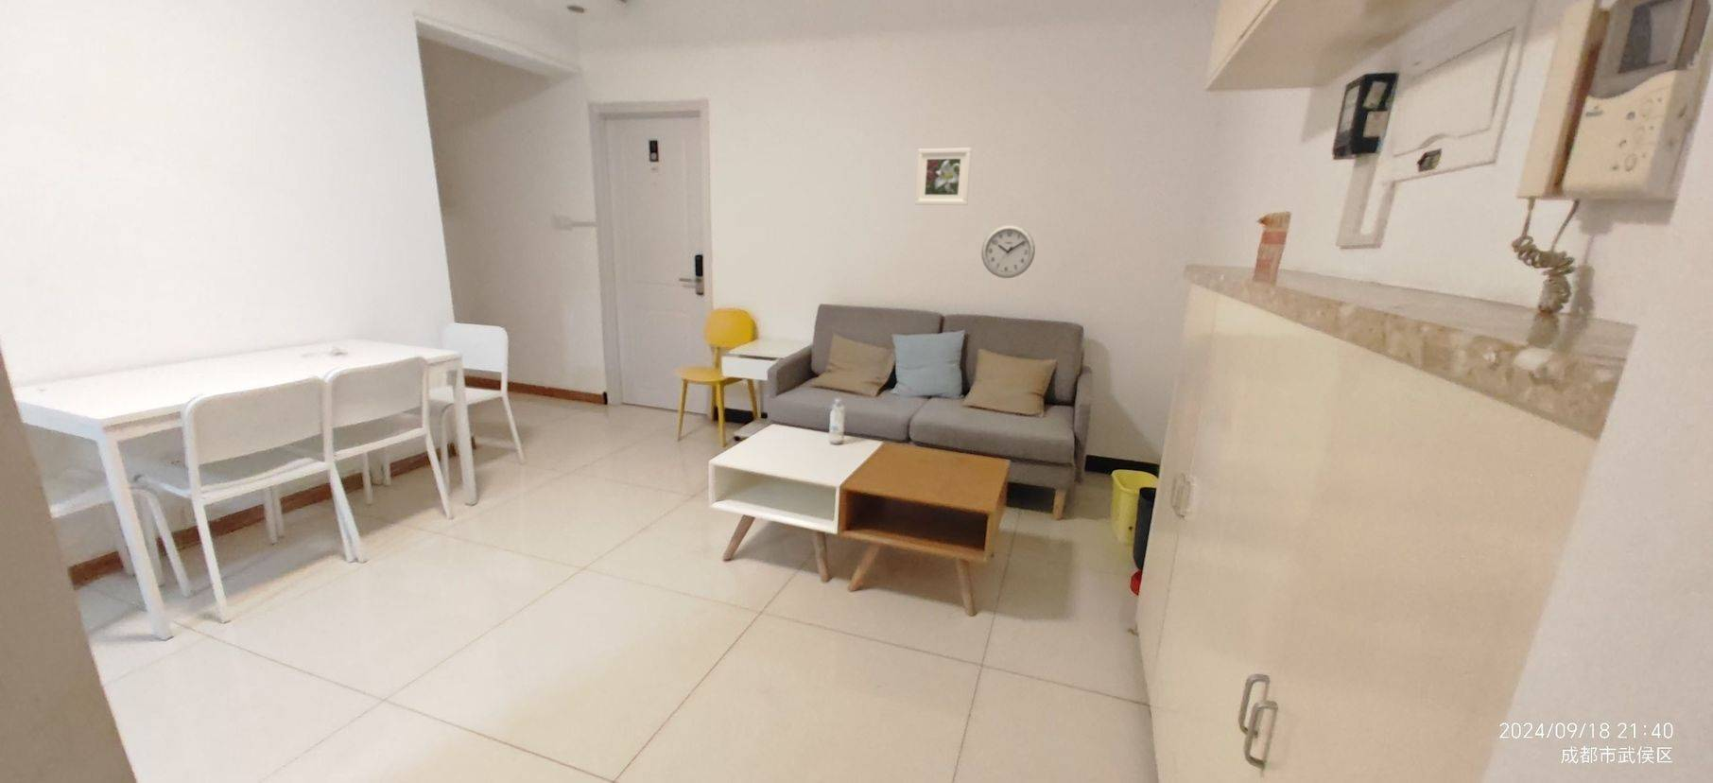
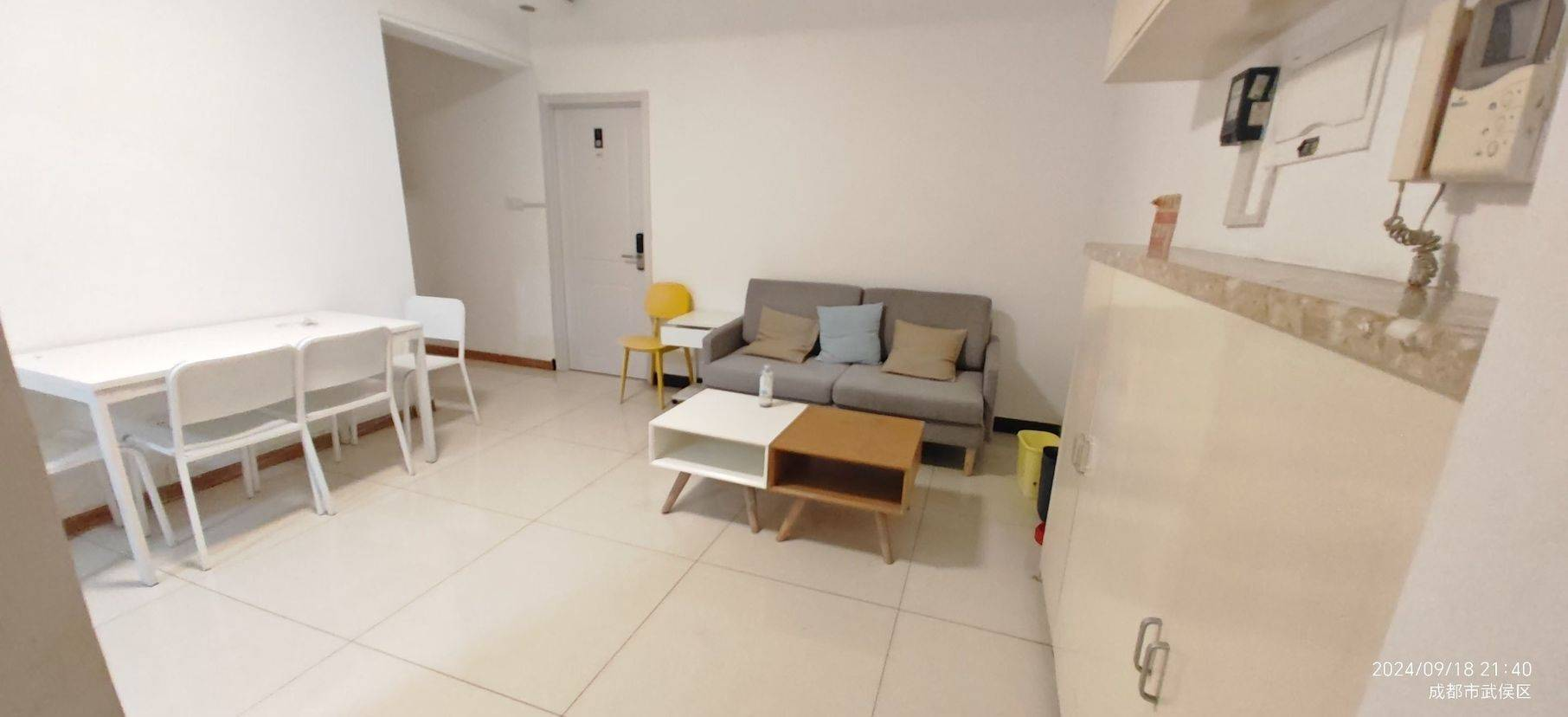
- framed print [914,146,972,206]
- wall clock [980,223,1036,278]
